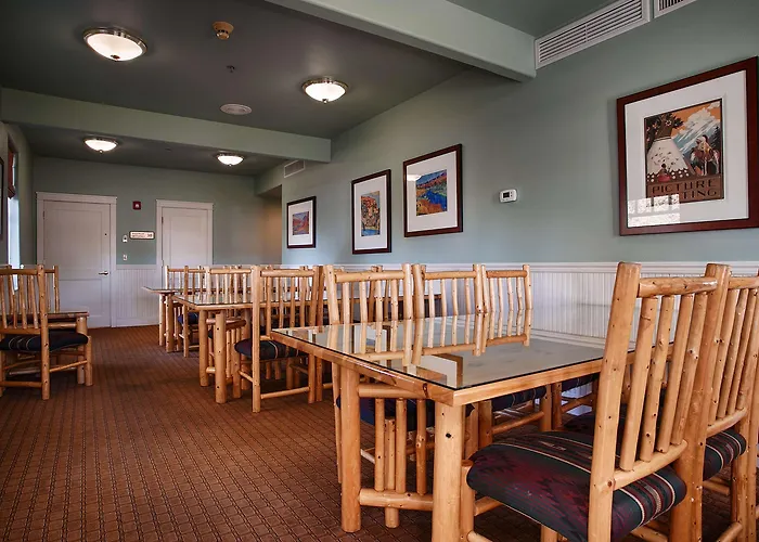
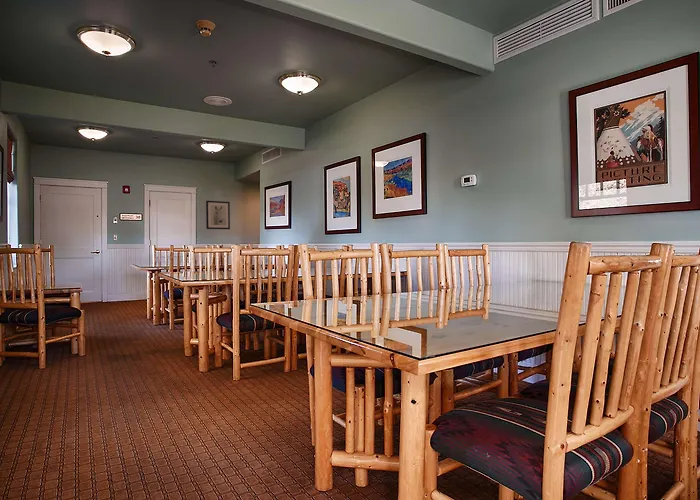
+ wall art [205,200,231,230]
